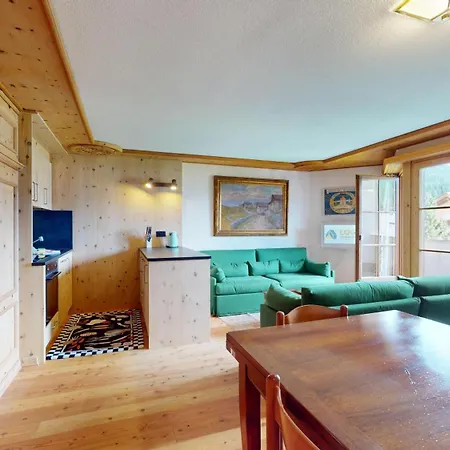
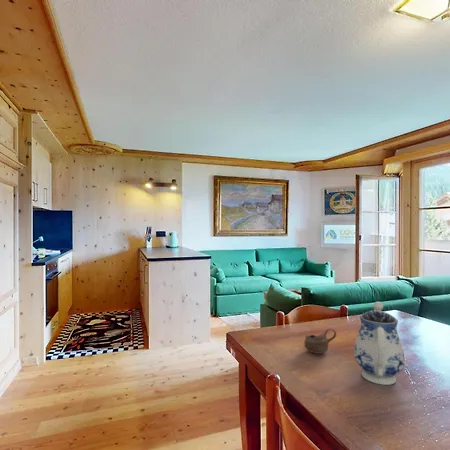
+ cup [303,327,337,355]
+ teapot [353,301,406,386]
